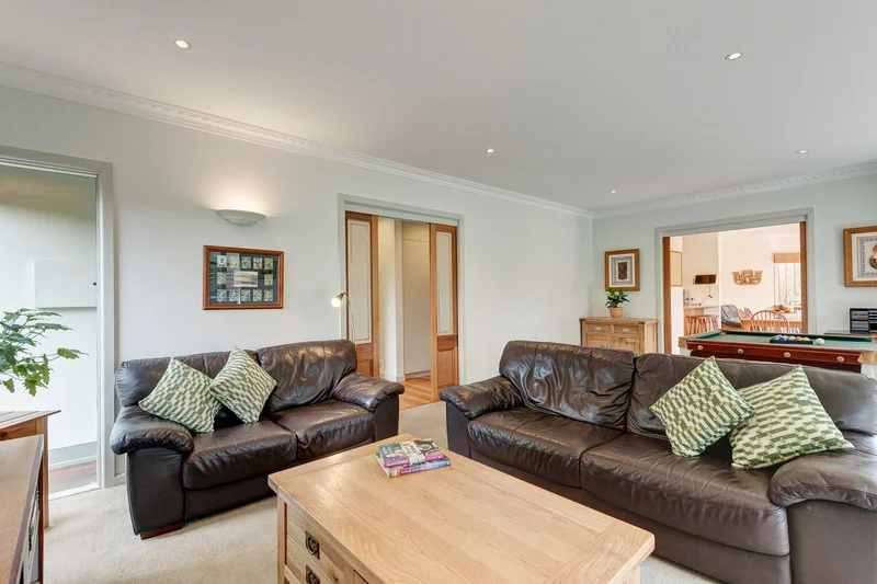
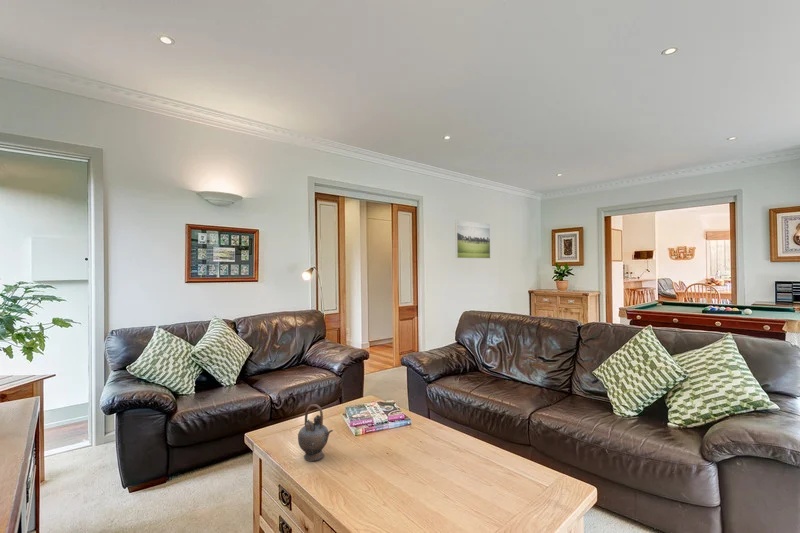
+ teapot [297,403,334,462]
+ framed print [454,219,491,259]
